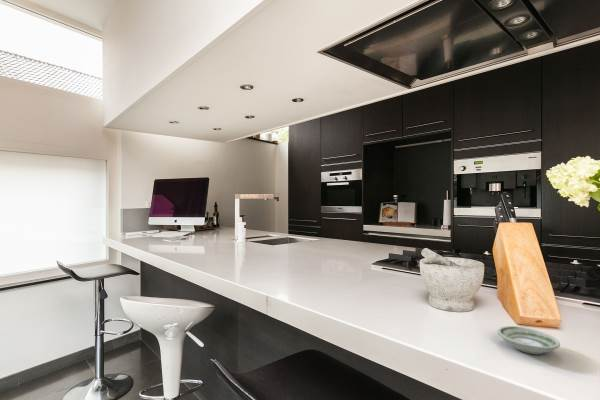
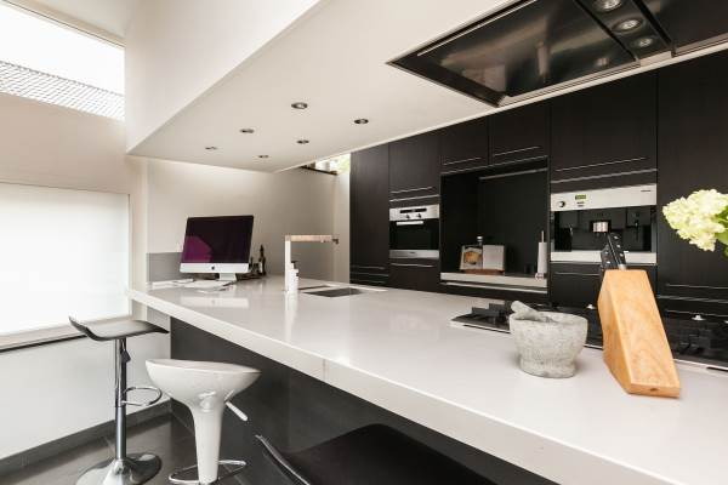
- saucer [497,325,561,355]
